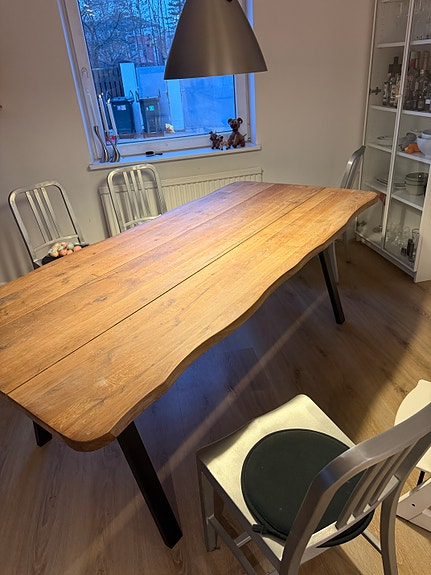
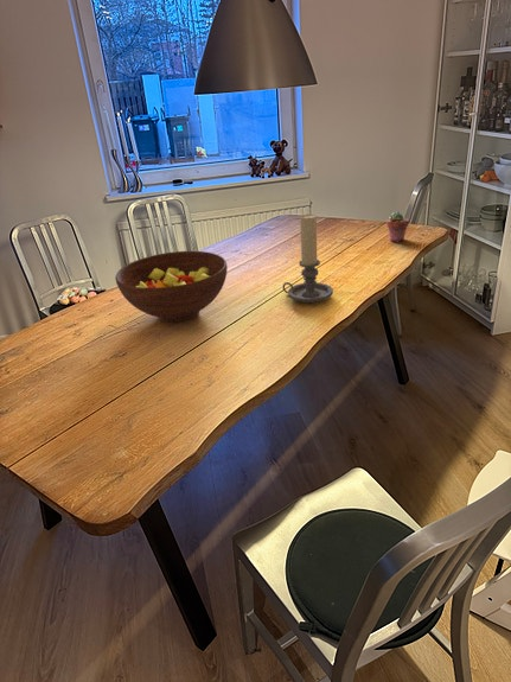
+ fruit bowl [114,250,229,323]
+ potted succulent [385,211,410,243]
+ candle holder [282,213,334,304]
